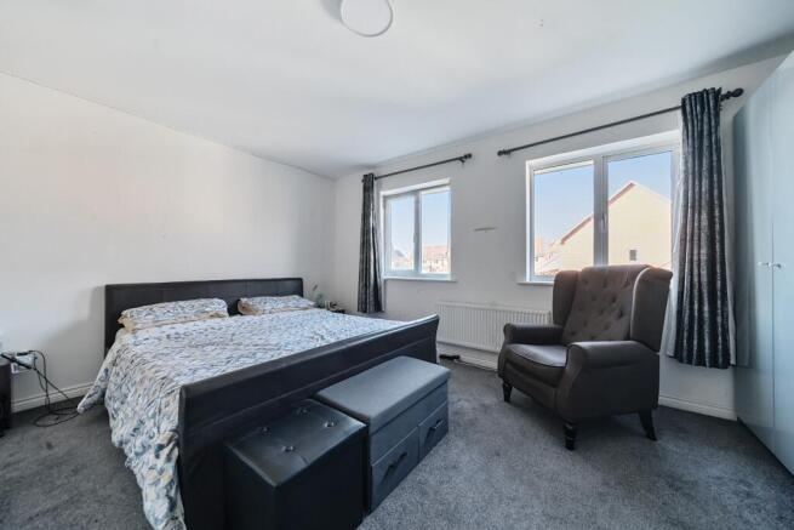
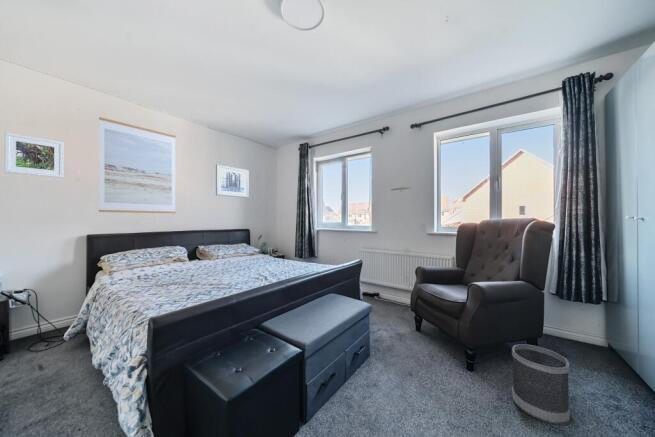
+ wall art [98,116,177,214]
+ wastebasket [511,343,571,425]
+ wall art [215,164,250,199]
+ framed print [4,131,65,179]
